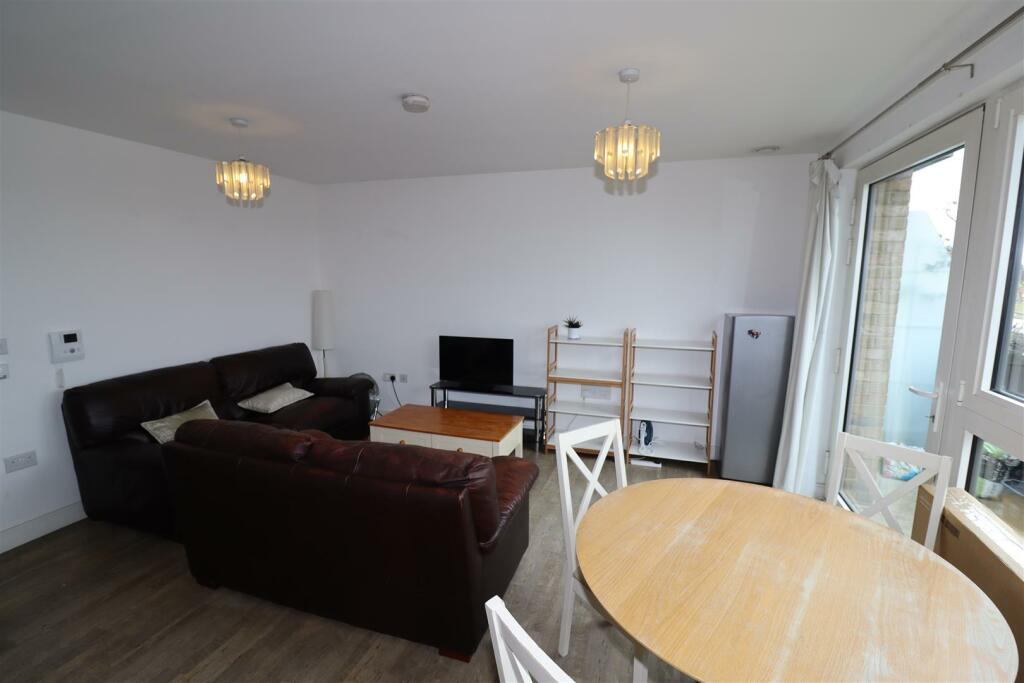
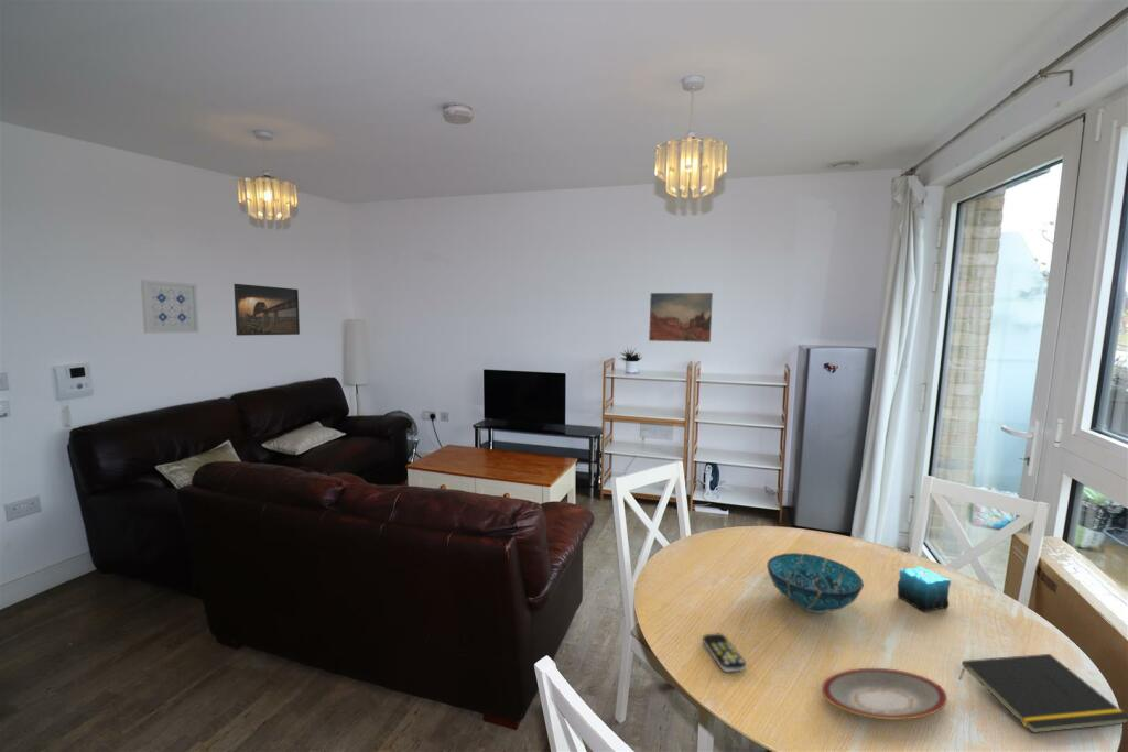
+ wall art [140,279,200,335]
+ remote control [702,632,747,673]
+ notepad [957,653,1128,734]
+ candle [897,565,952,613]
+ wall art [648,292,714,344]
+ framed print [232,283,301,337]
+ plate [821,667,948,720]
+ decorative bowl [766,552,865,614]
